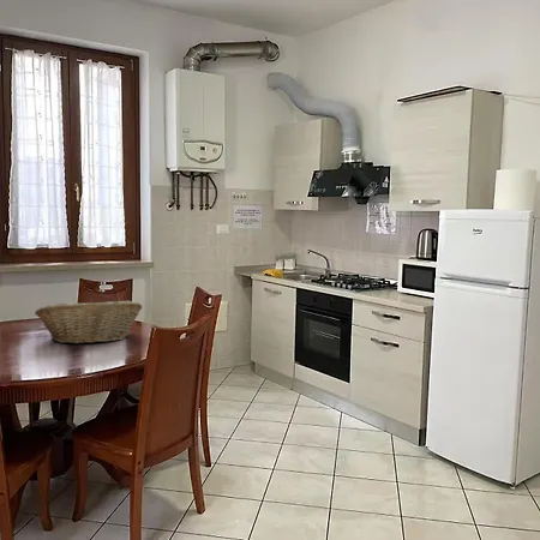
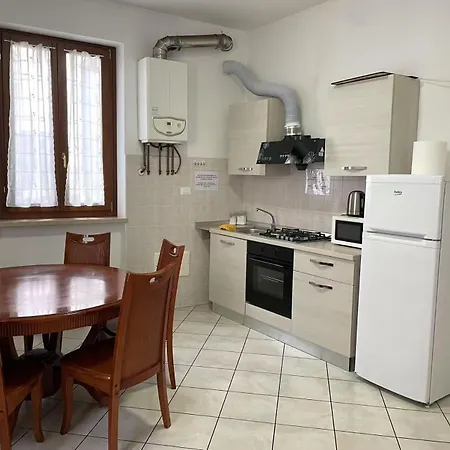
- fruit basket [34,300,143,344]
